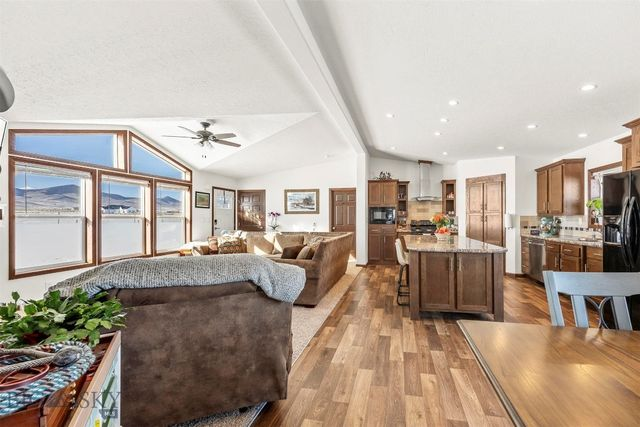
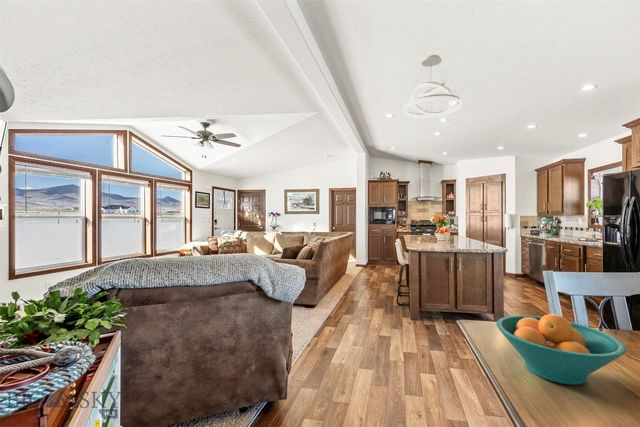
+ fruit bowl [495,313,627,386]
+ pendant light [402,54,462,119]
